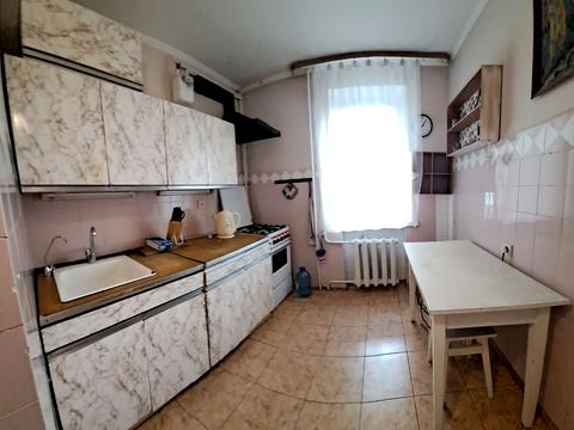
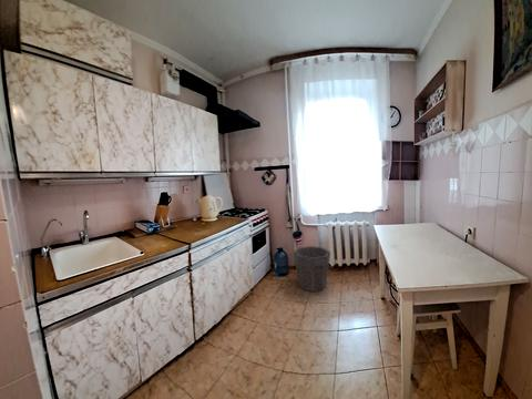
+ waste bin [293,245,331,293]
